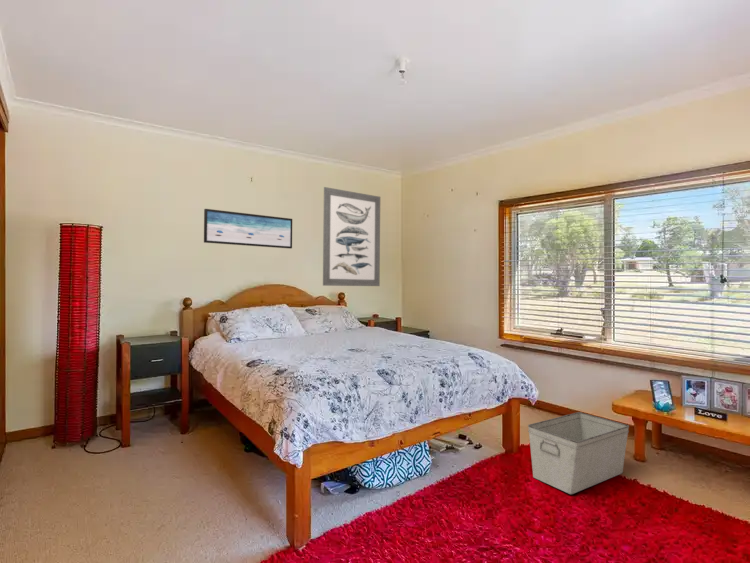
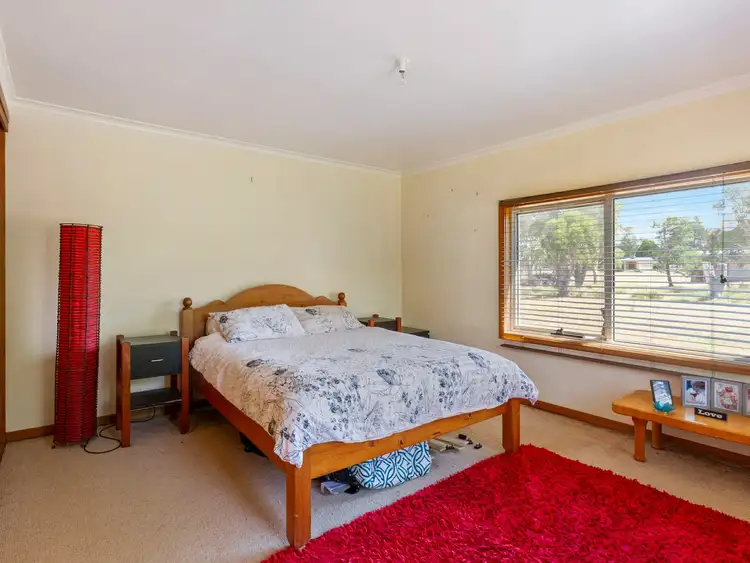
- storage bin [527,411,630,495]
- wall art [322,186,381,287]
- wall art [203,208,293,250]
